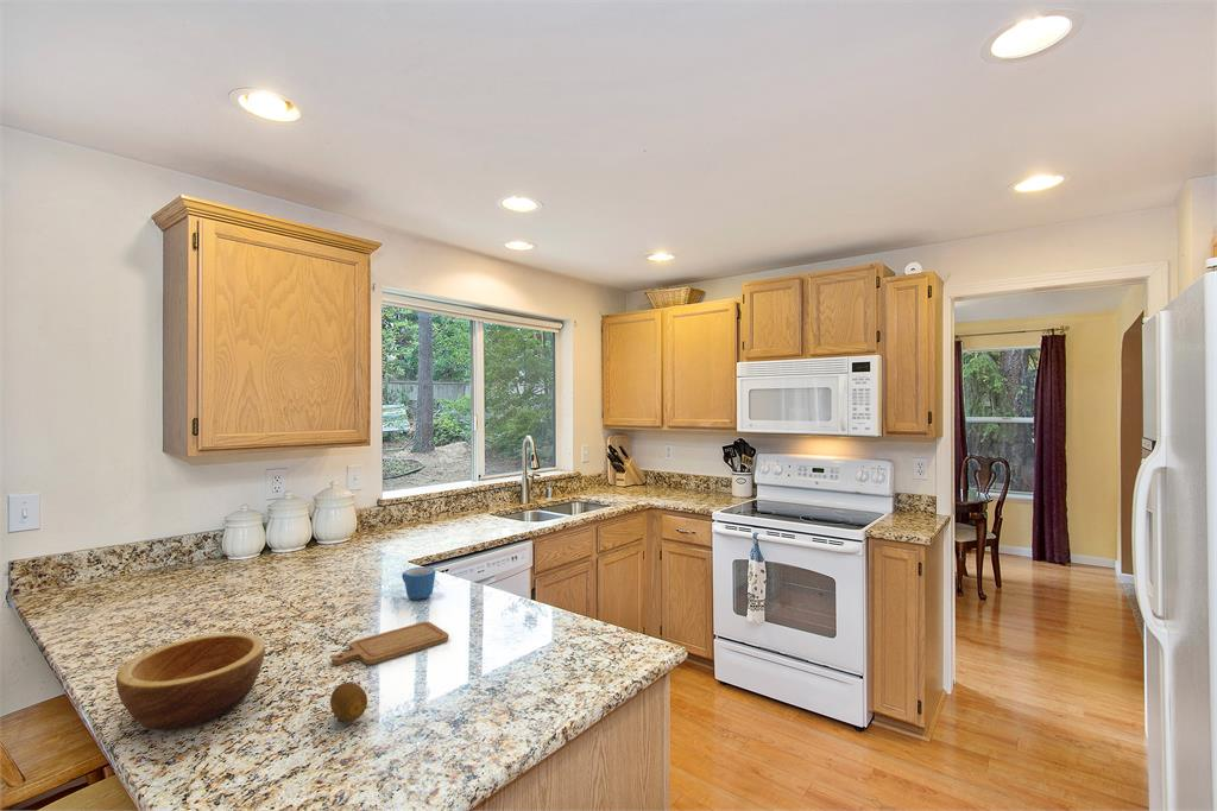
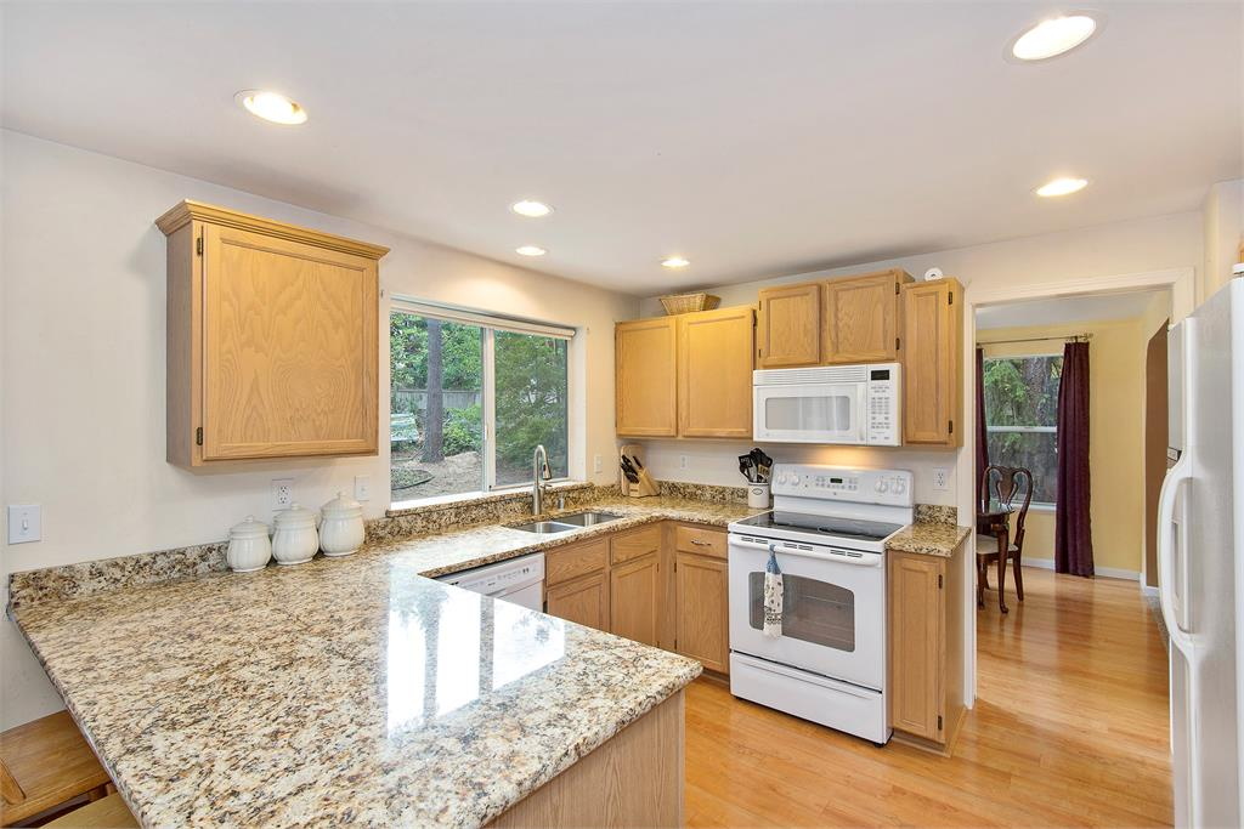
- fruit [329,680,368,723]
- bowl [115,631,266,731]
- mug [401,565,436,601]
- chopping board [330,621,449,666]
